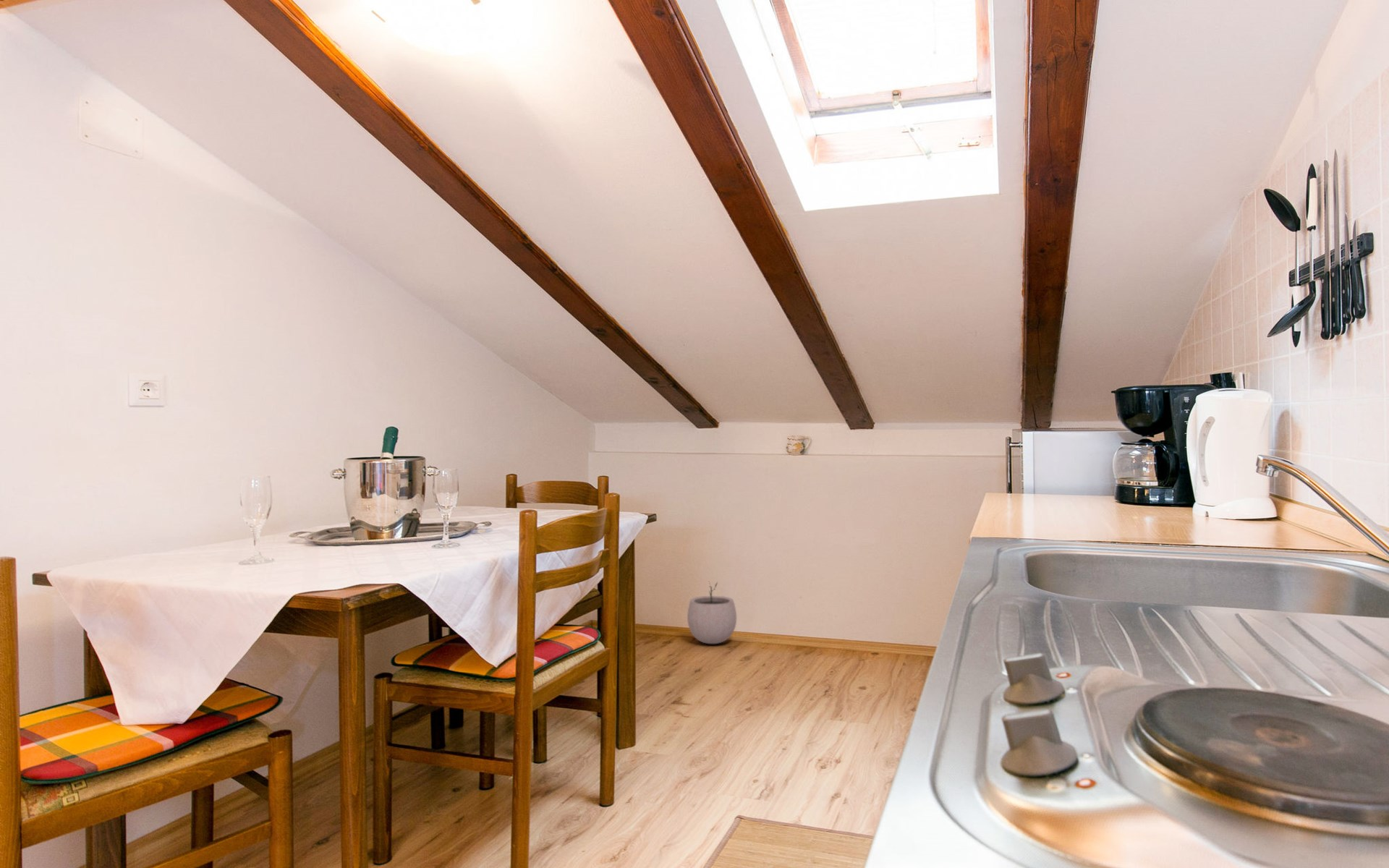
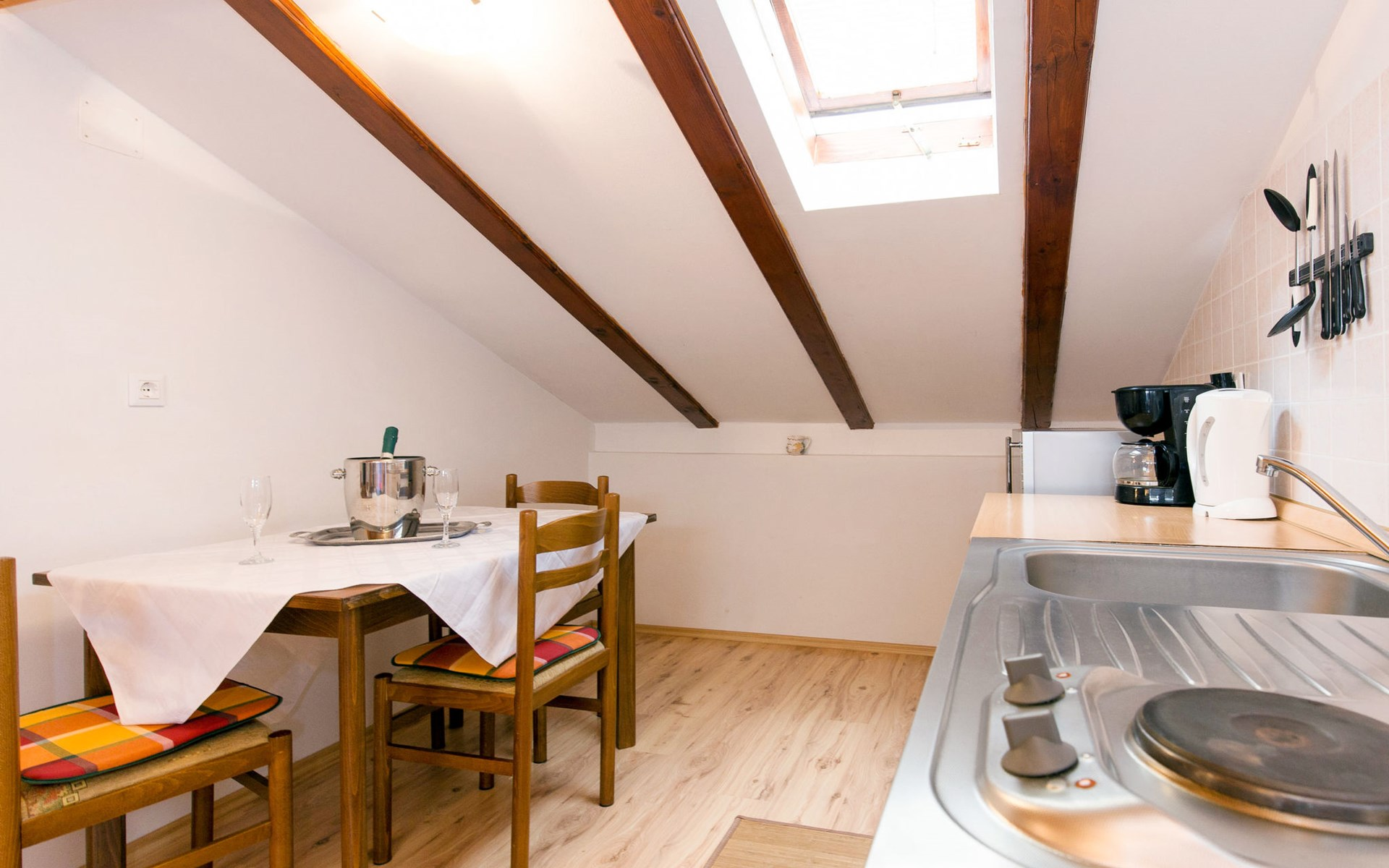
- plant pot [687,581,737,644]
